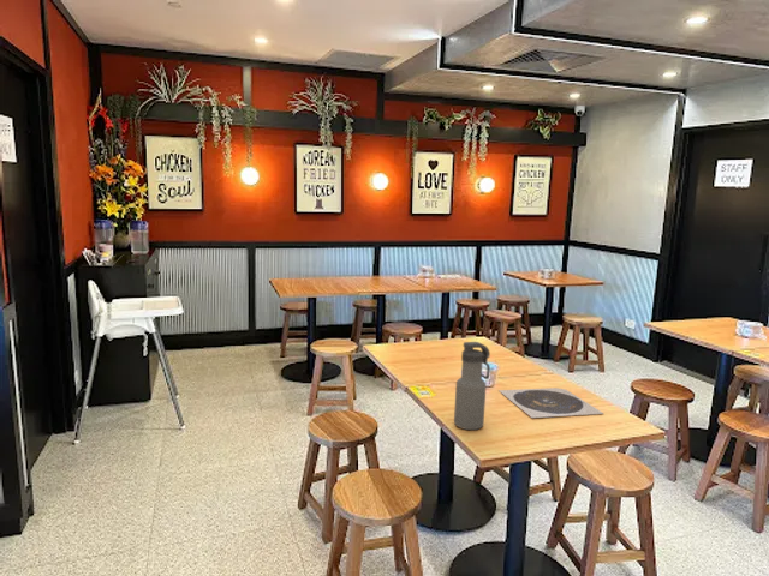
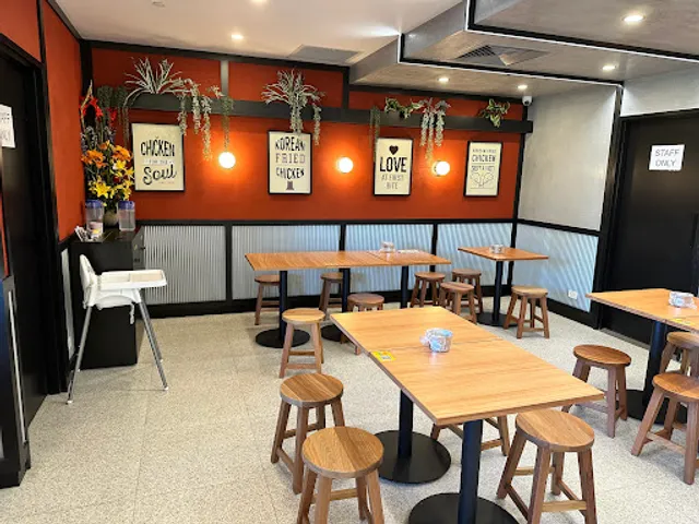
- water bottle [453,341,491,431]
- plate [497,386,606,419]
